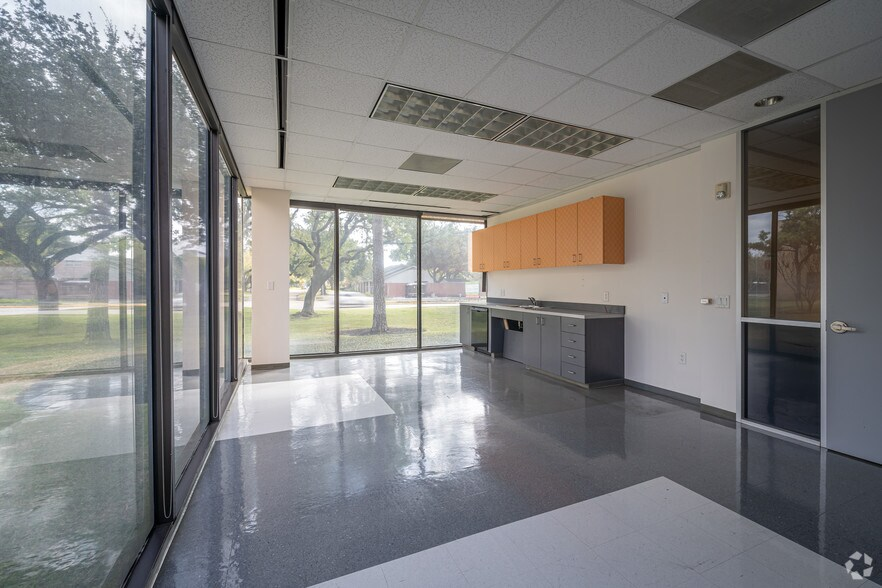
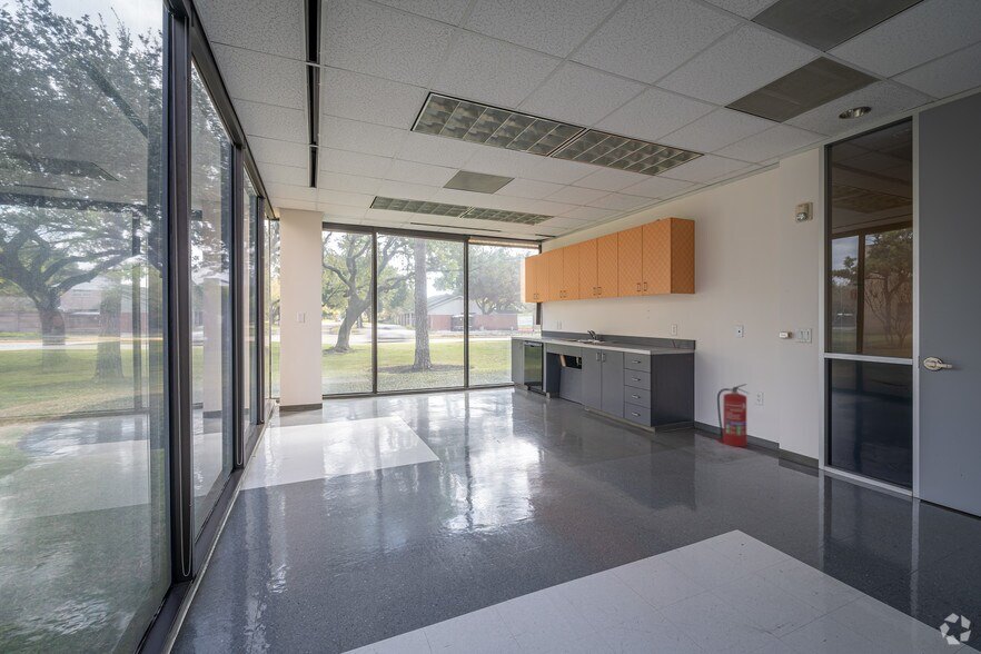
+ fire extinguisher [716,383,750,448]
